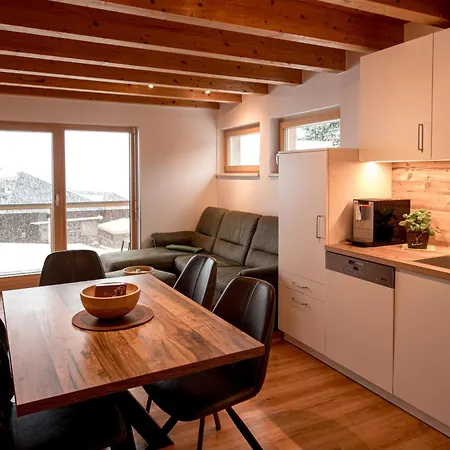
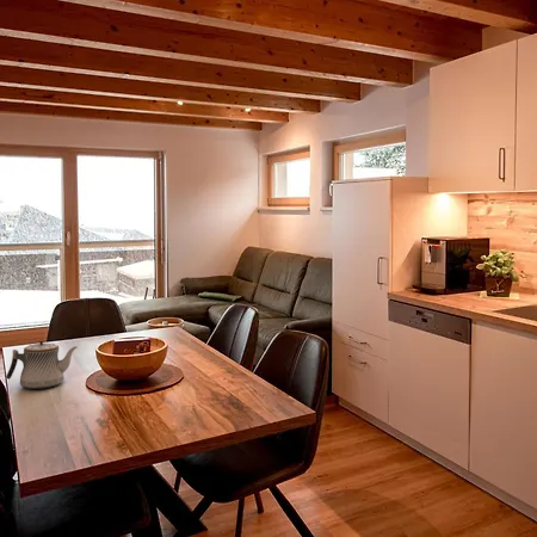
+ teapot [5,340,79,390]
